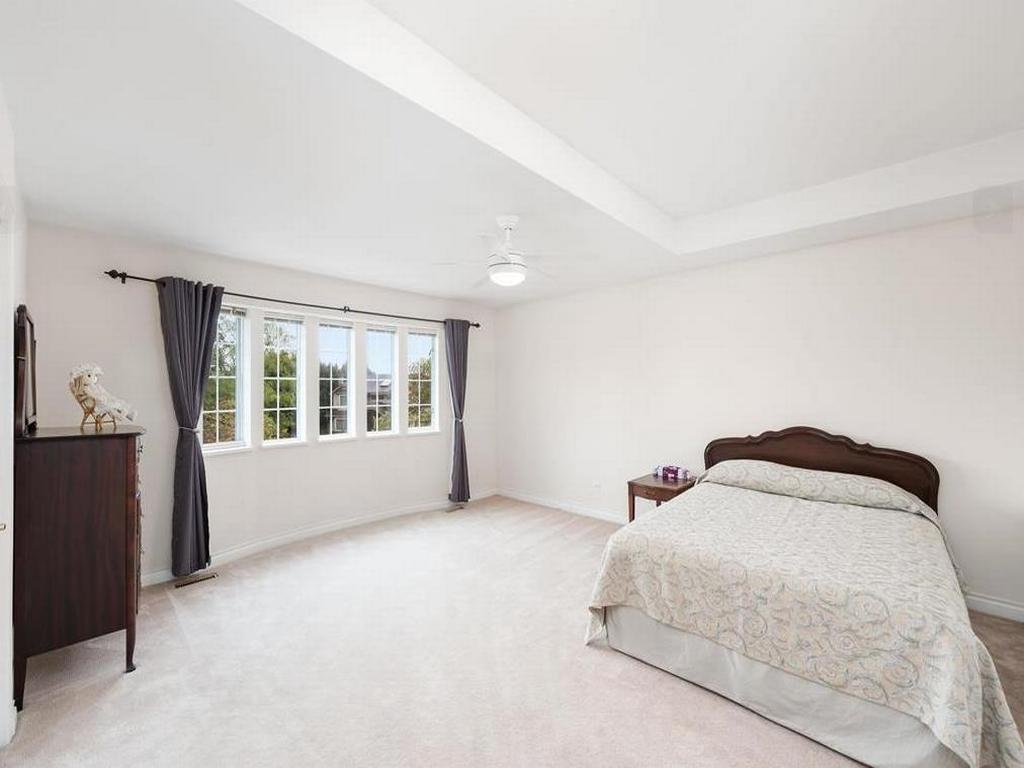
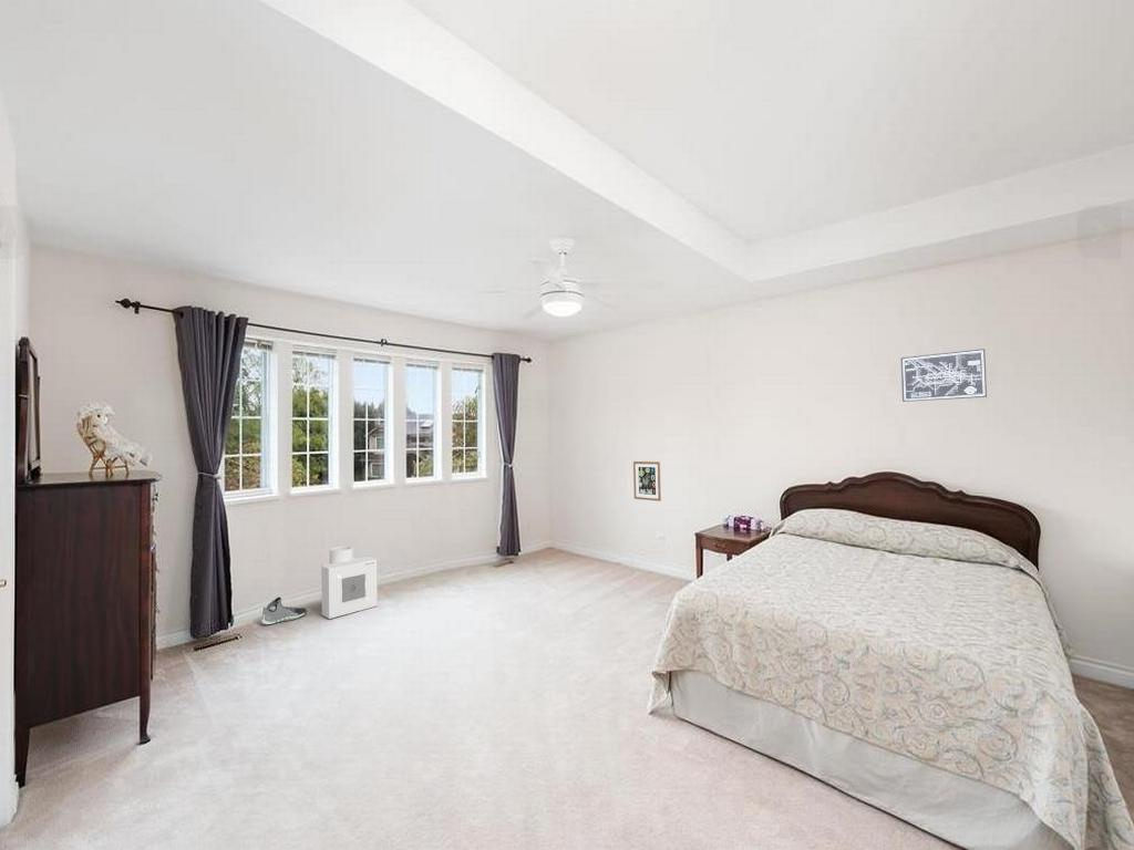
+ air purifier [320,545,379,620]
+ sneaker [260,597,308,626]
+ wall art [632,460,662,502]
+ wall art [900,348,988,403]
